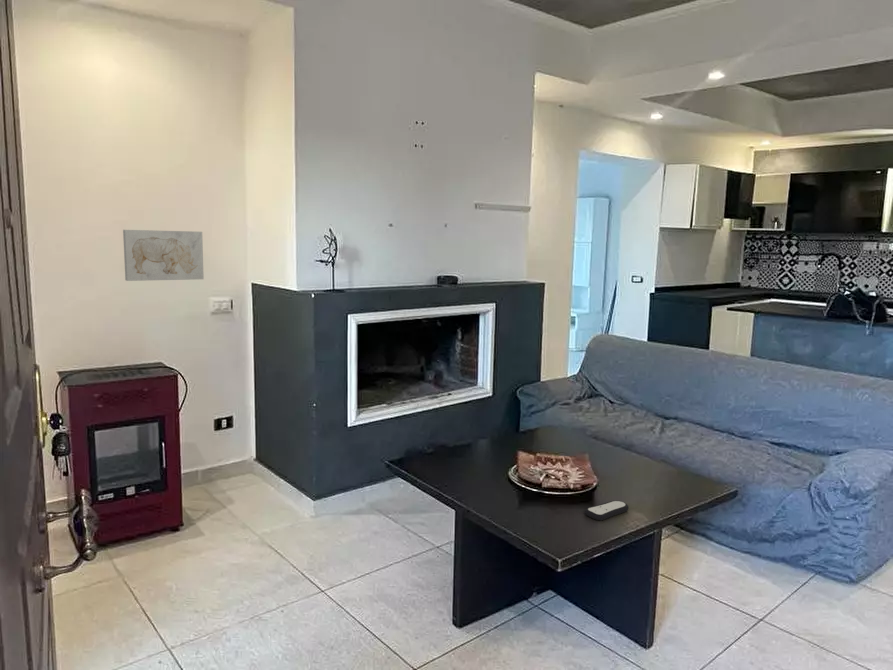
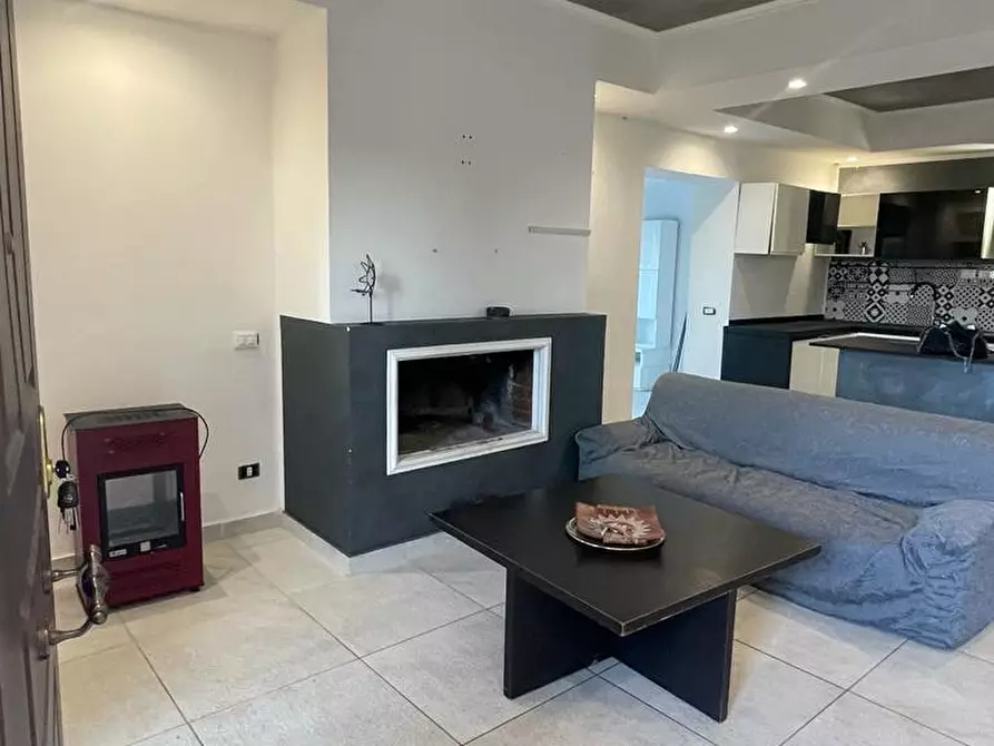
- remote control [584,500,630,521]
- wall art [122,229,205,282]
